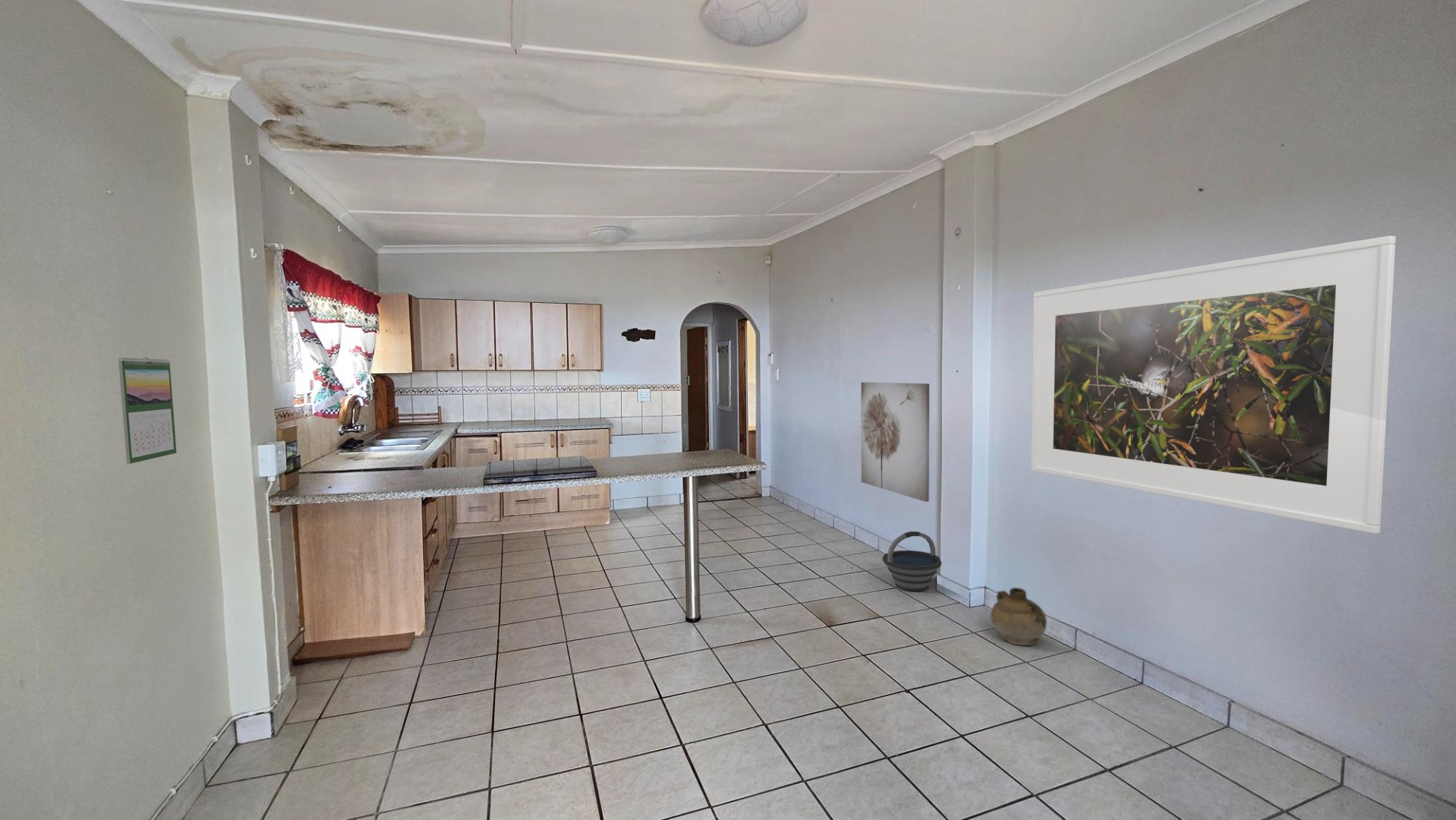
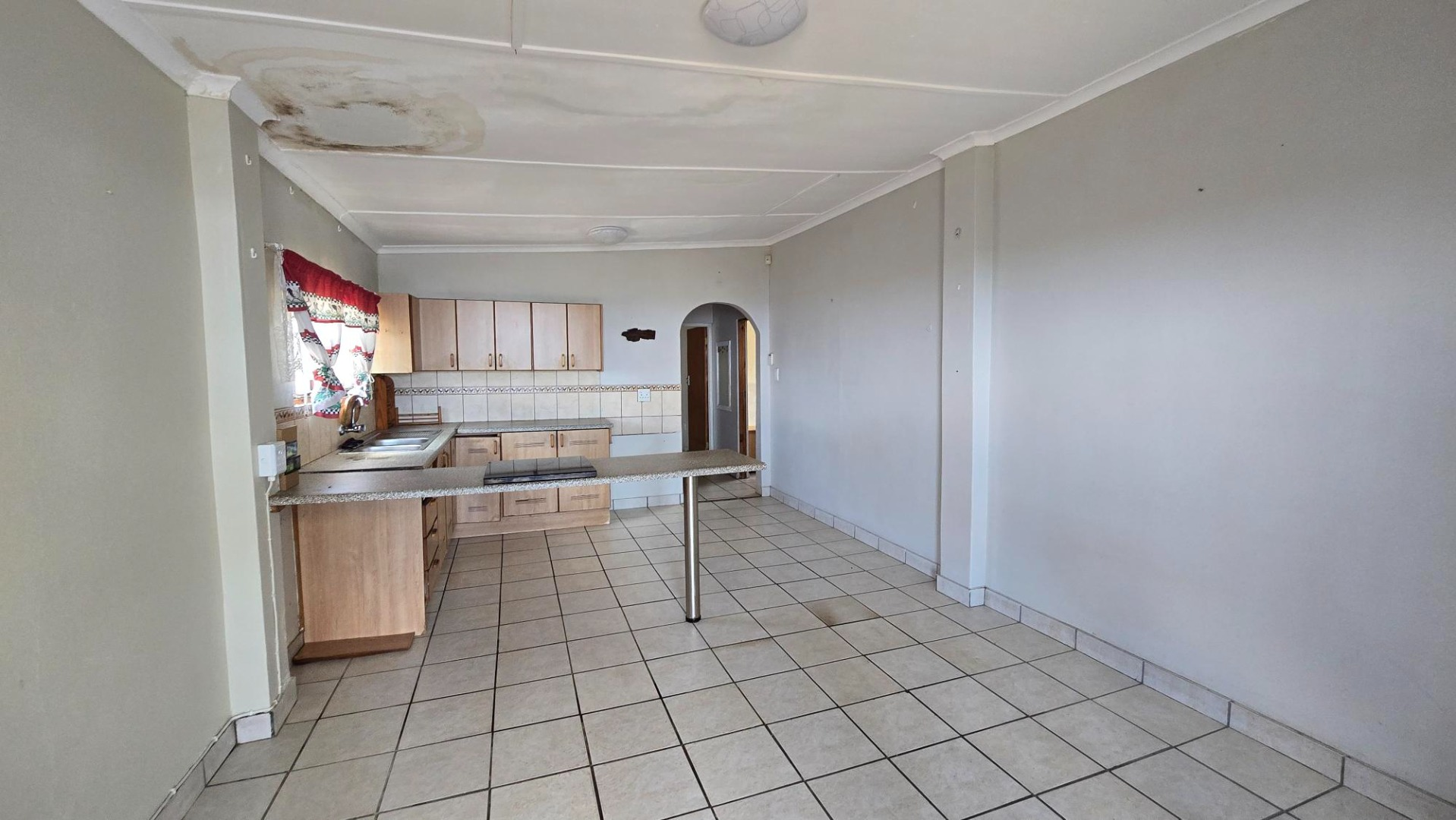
- bucket [882,531,942,591]
- ceramic jug [990,587,1048,646]
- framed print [1030,235,1397,535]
- calendar [118,356,178,465]
- wall art [860,382,930,503]
